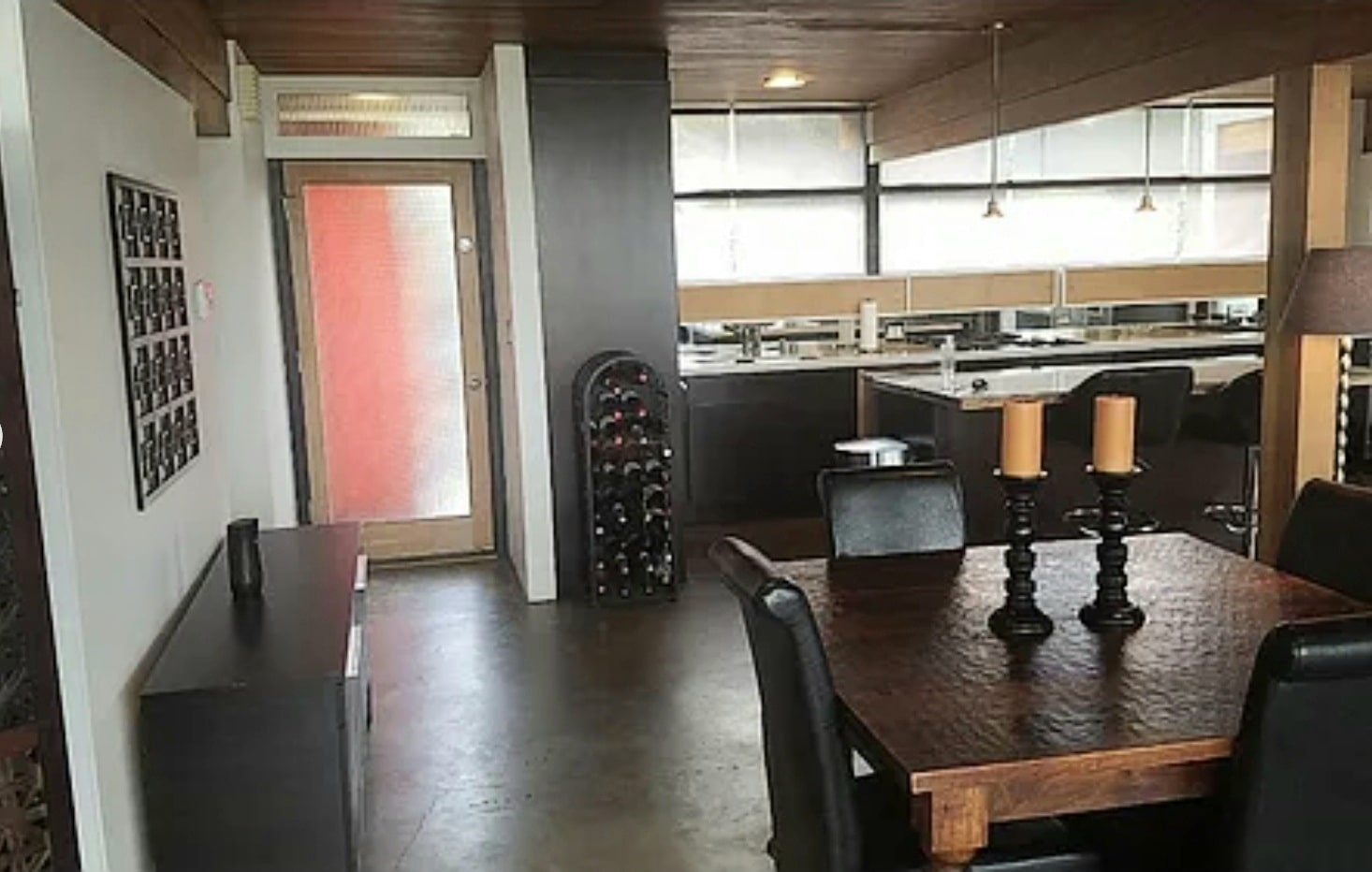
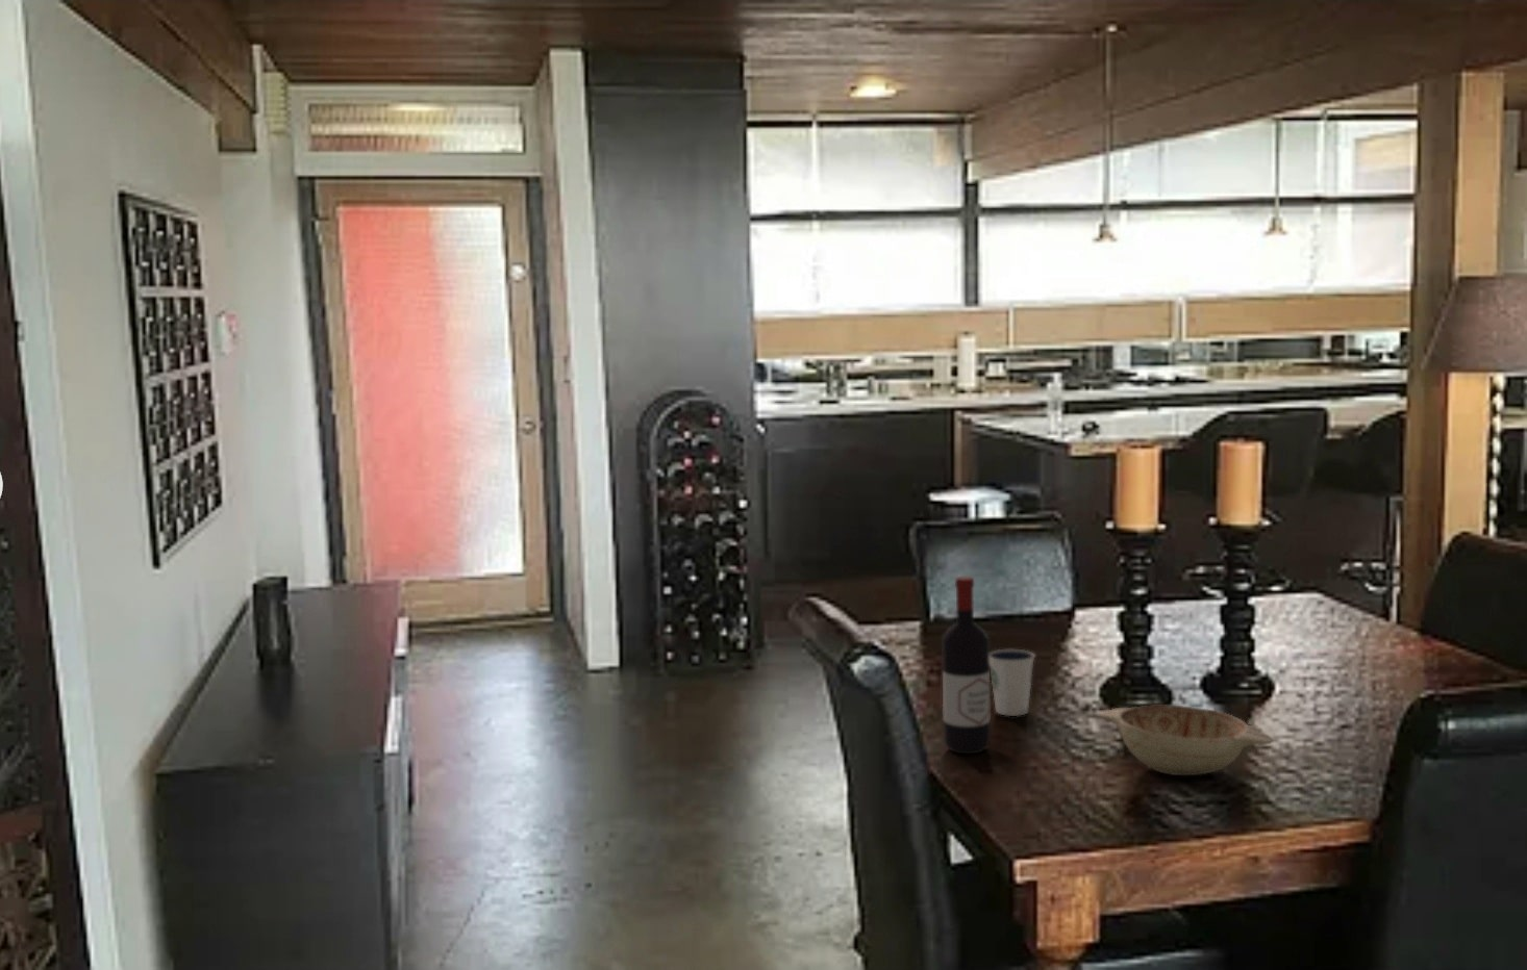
+ decorative bowl [1096,703,1274,776]
+ wine bottle [940,575,991,754]
+ dixie cup [989,649,1036,717]
